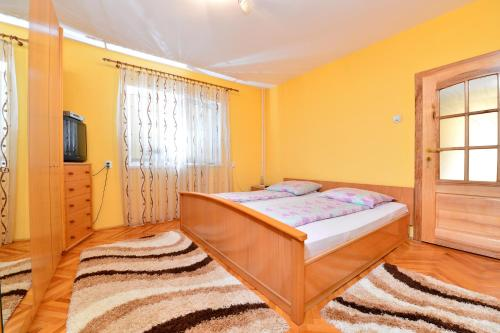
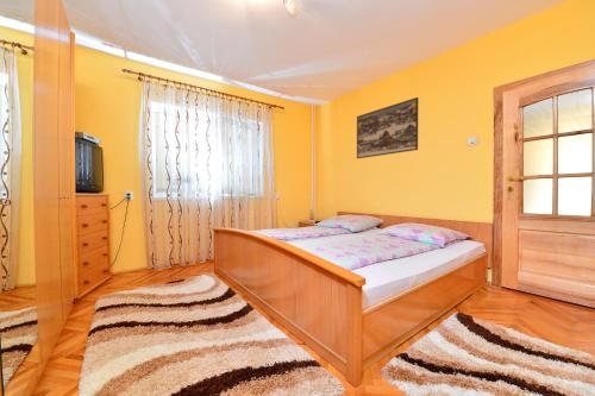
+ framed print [356,96,419,159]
